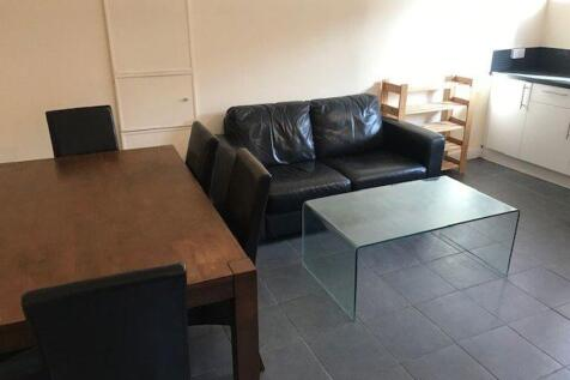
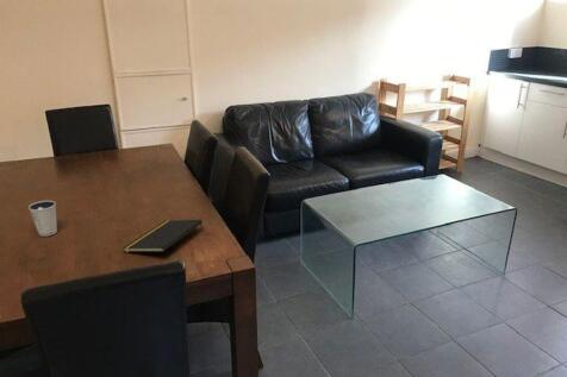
+ notepad [122,219,204,253]
+ dixie cup [27,200,58,238]
